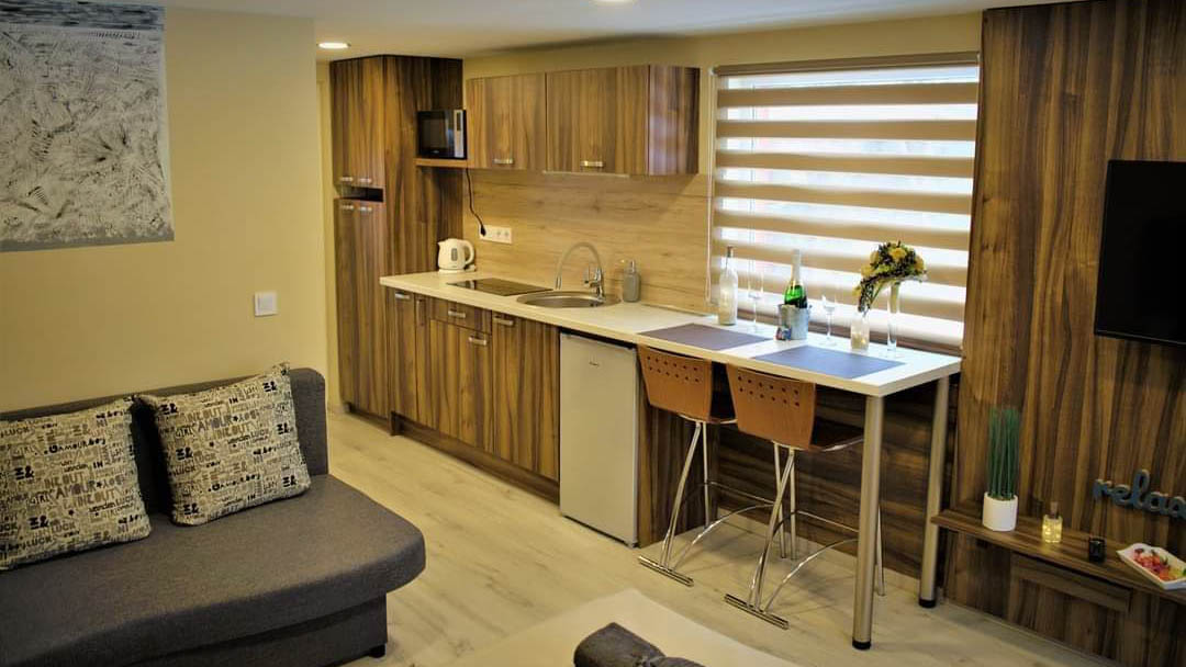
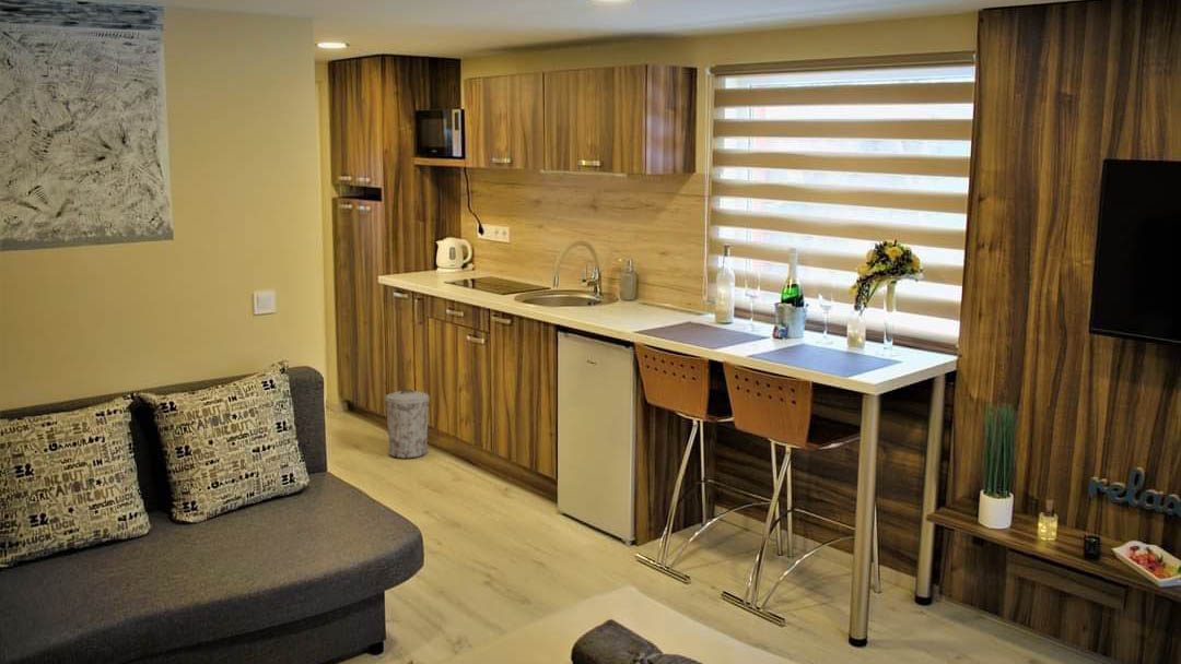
+ trash can [384,389,431,460]
